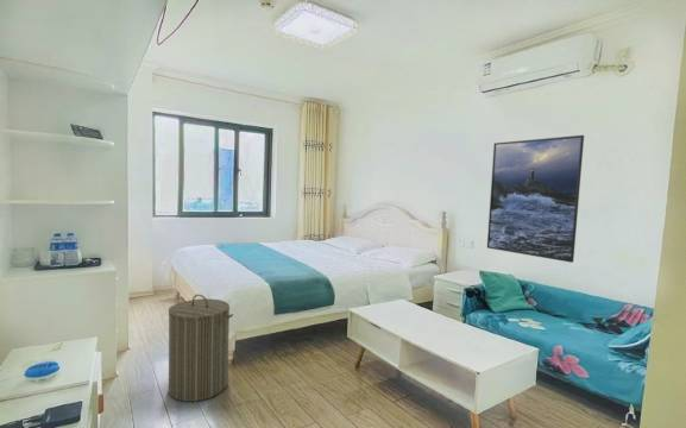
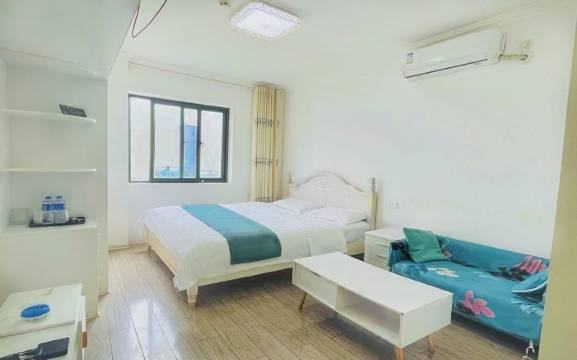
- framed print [486,134,585,264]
- laundry hamper [168,294,234,403]
